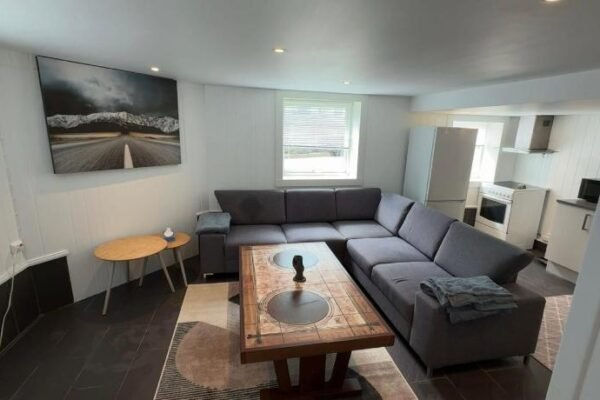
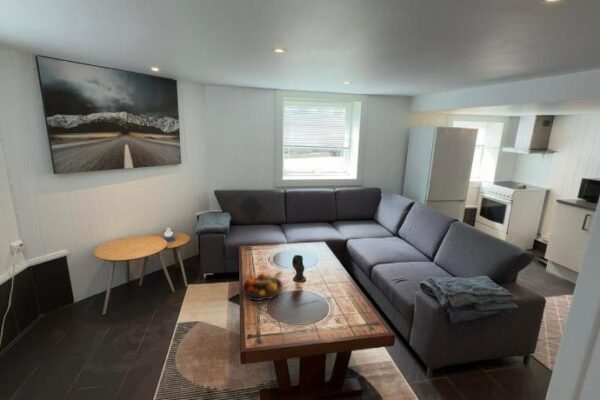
+ fruit bowl [241,270,284,302]
